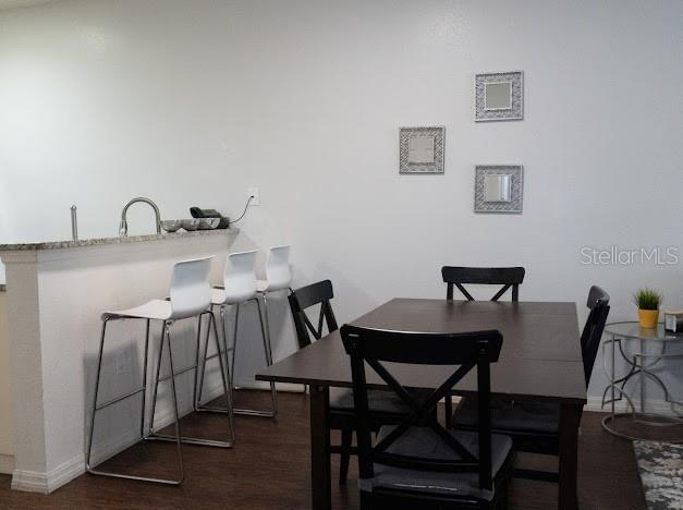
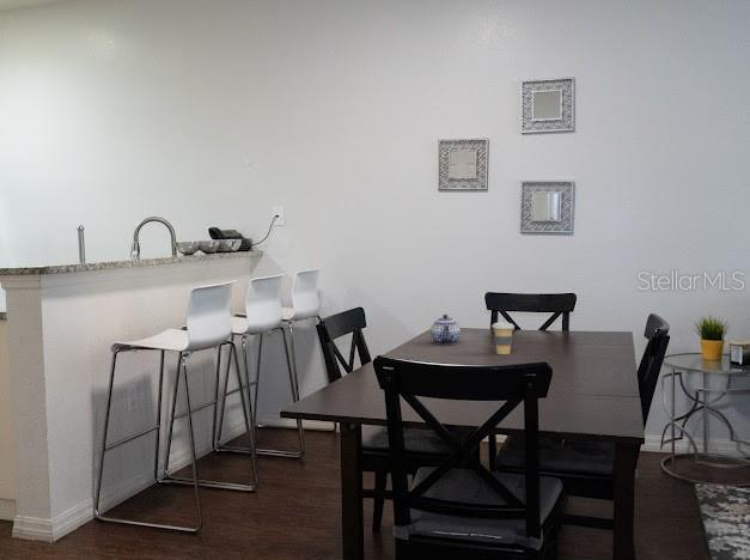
+ coffee cup [490,322,516,355]
+ teapot [429,314,462,346]
